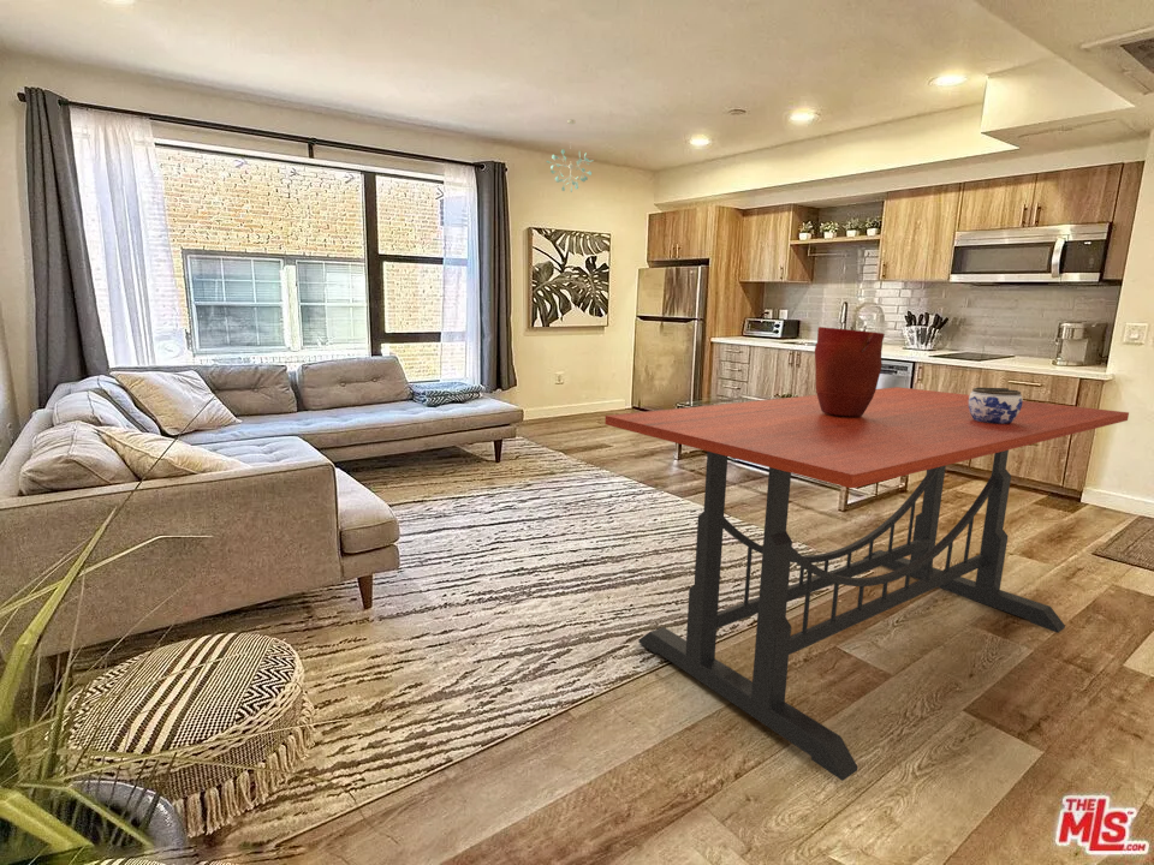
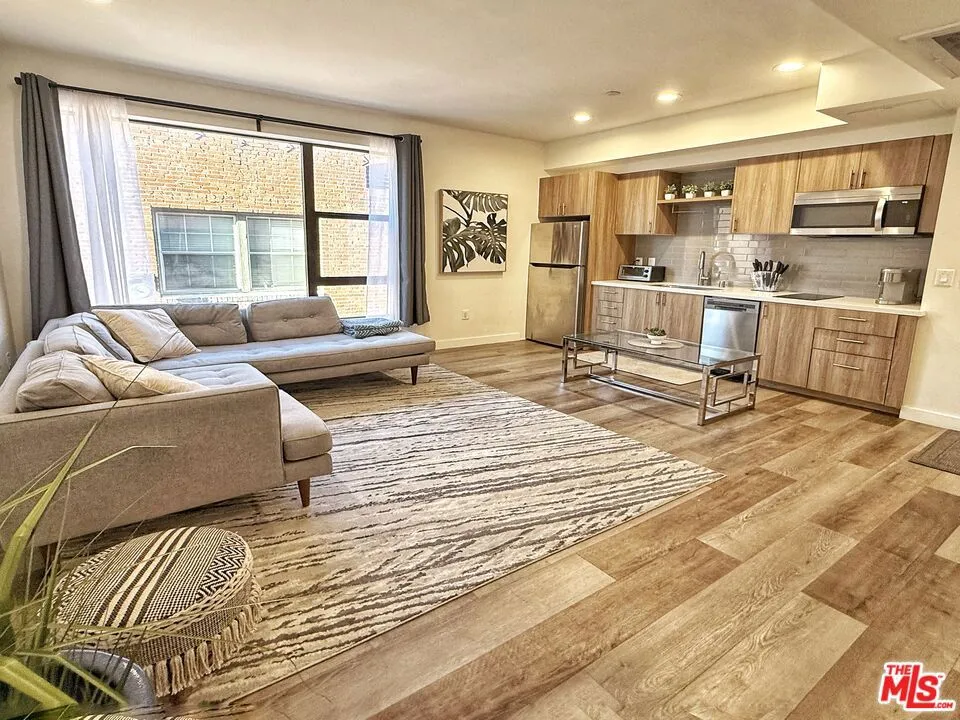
- vase [814,326,886,417]
- dining table [603,386,1130,782]
- jar [969,387,1024,424]
- ceiling light fixture [545,119,595,193]
